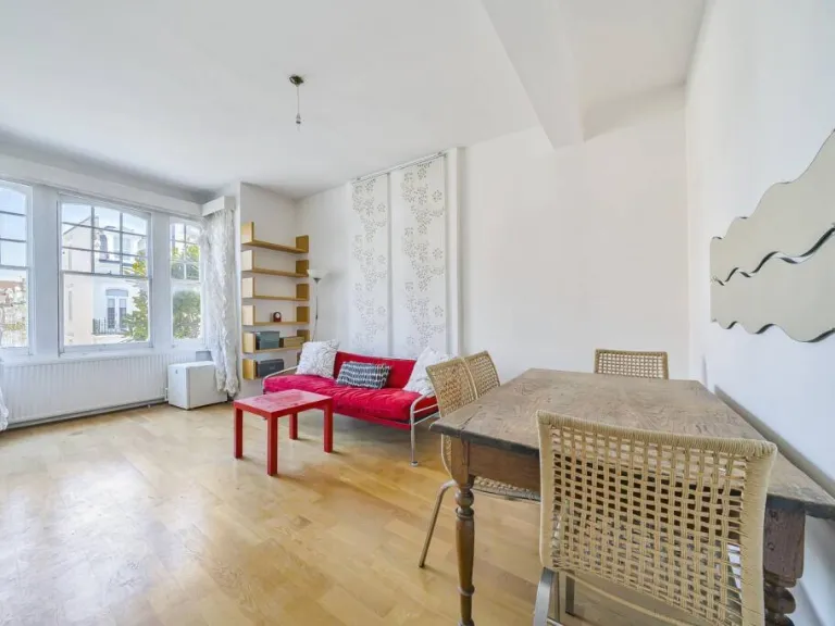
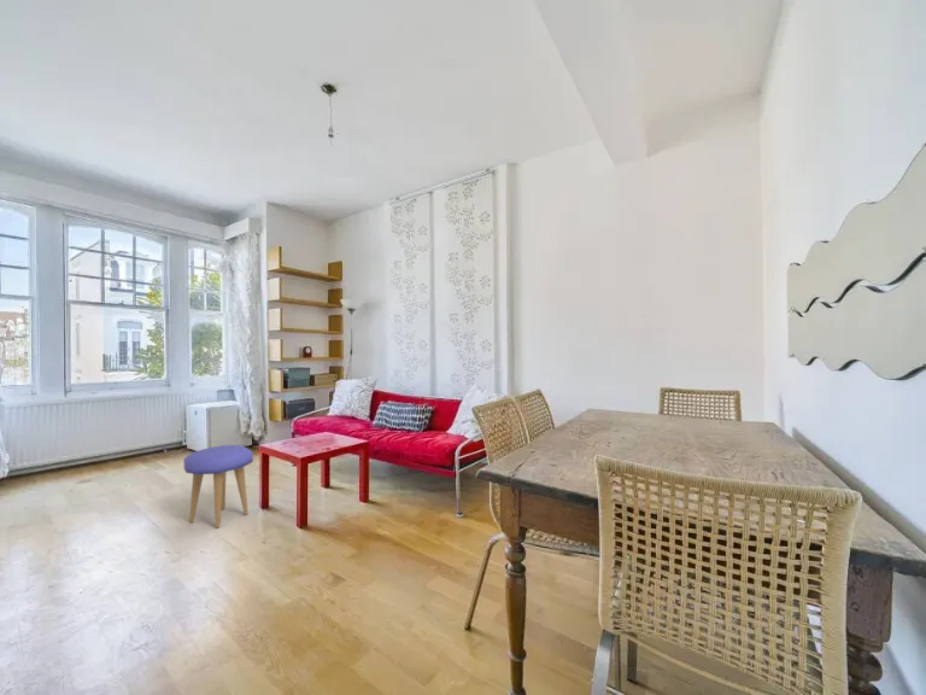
+ stool [182,444,254,528]
